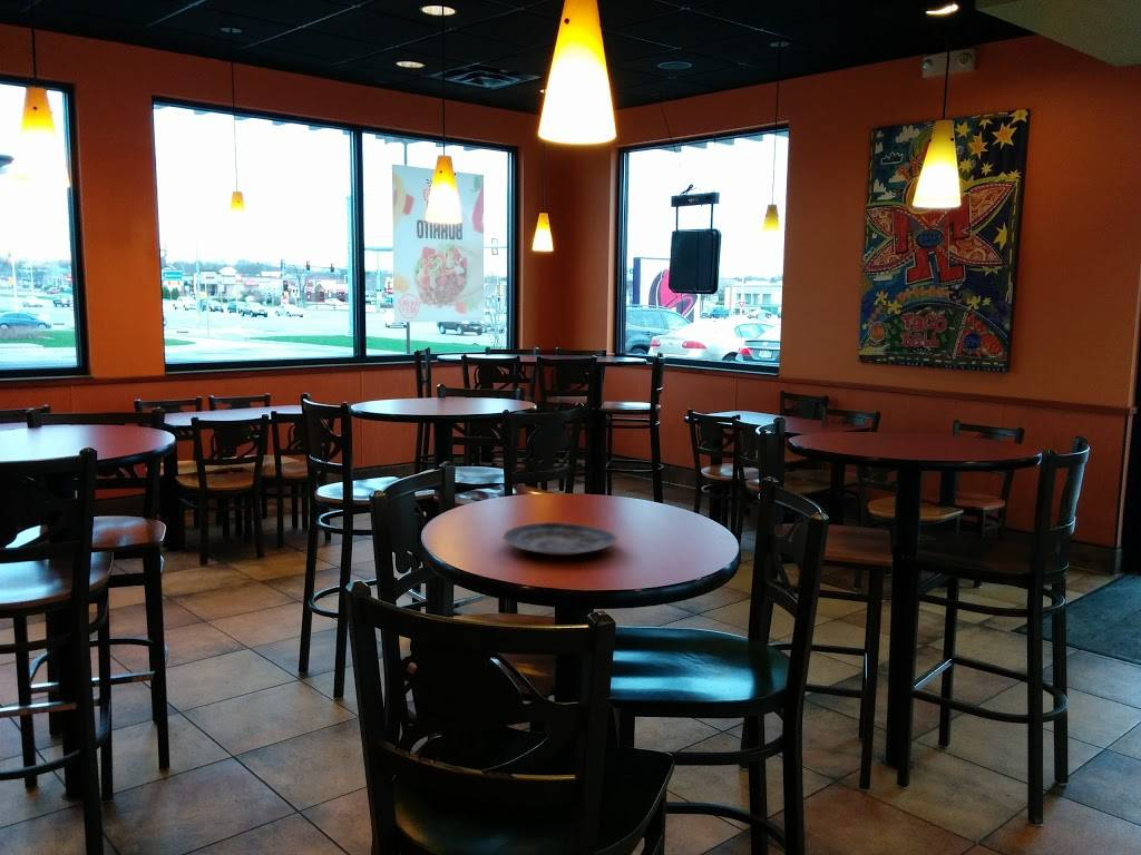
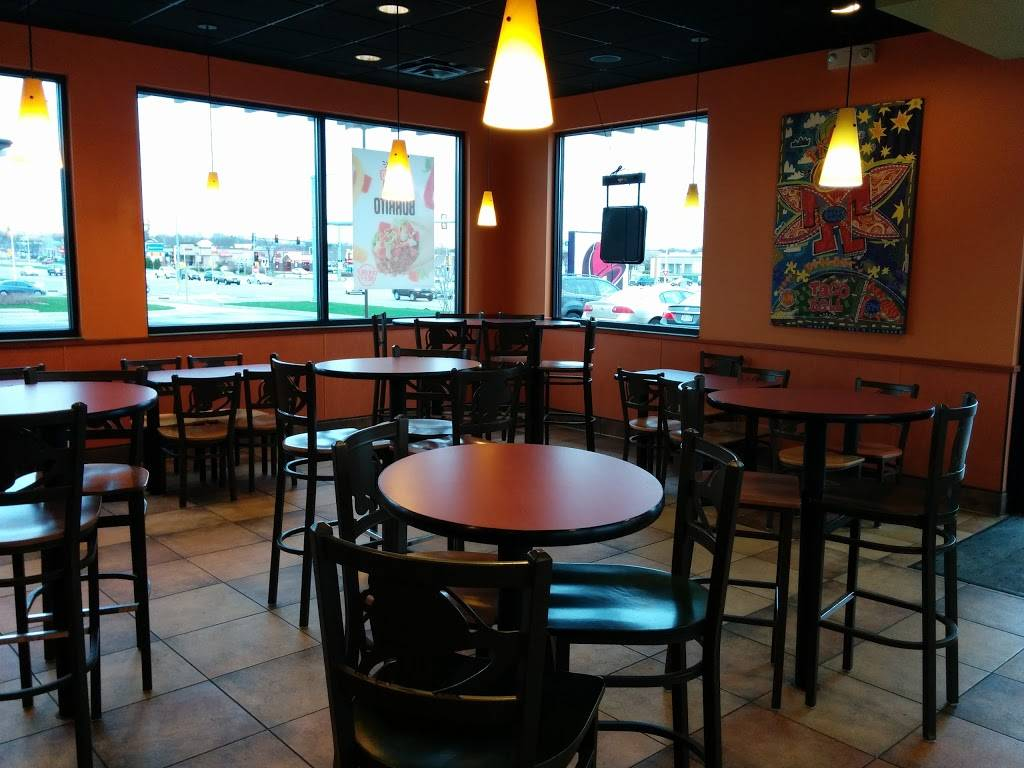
- plate [501,521,618,557]
